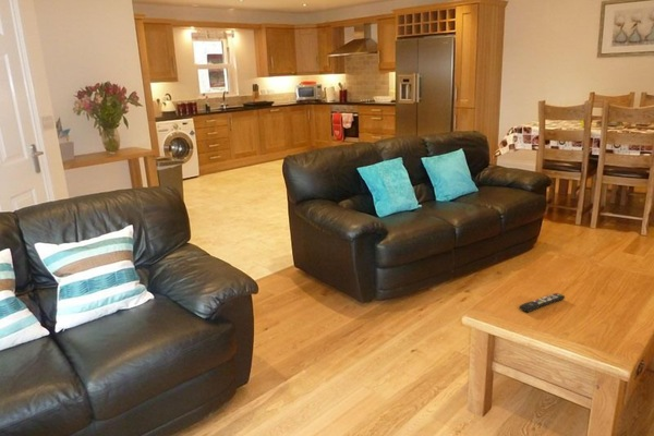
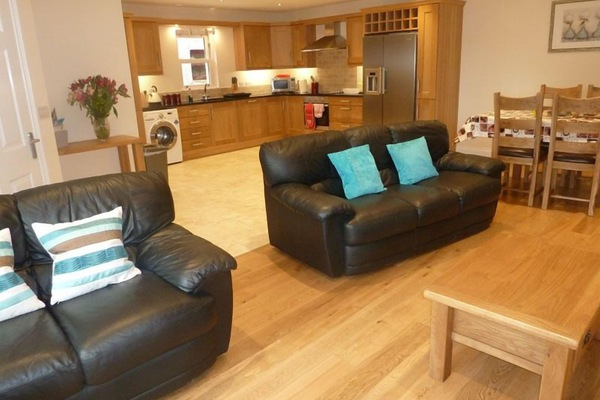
- remote control [518,292,566,314]
